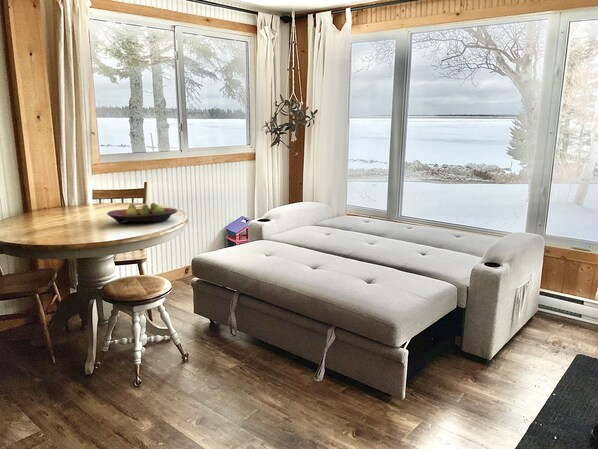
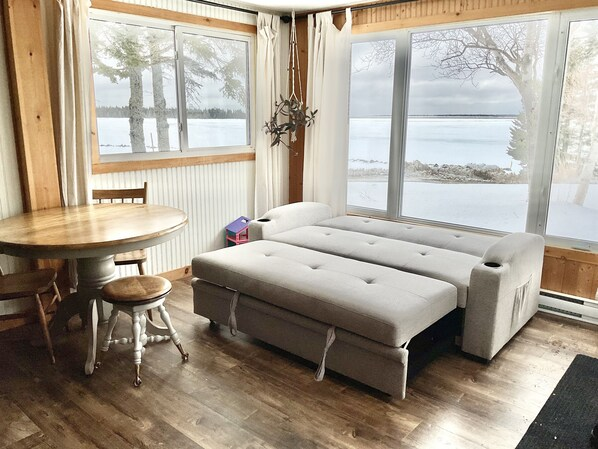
- fruit bowl [106,202,178,225]
